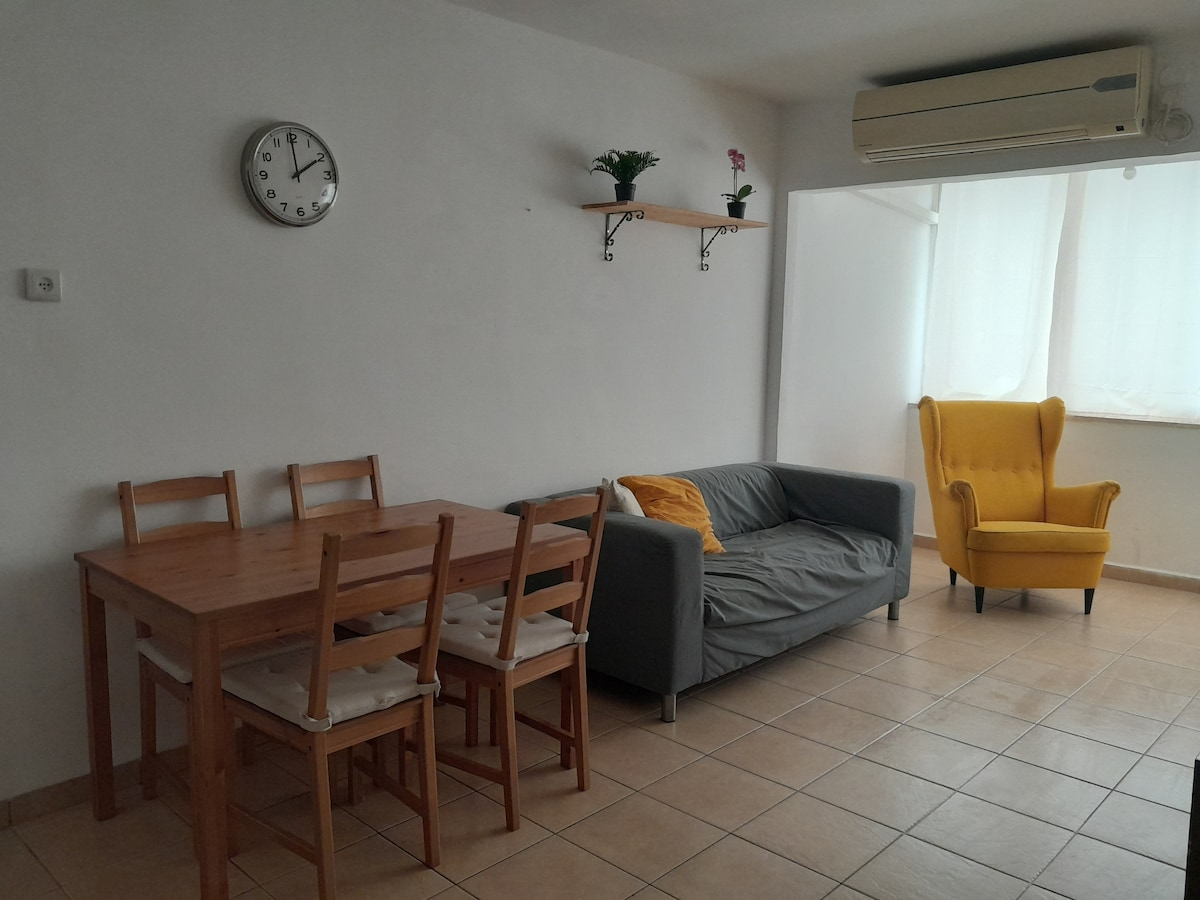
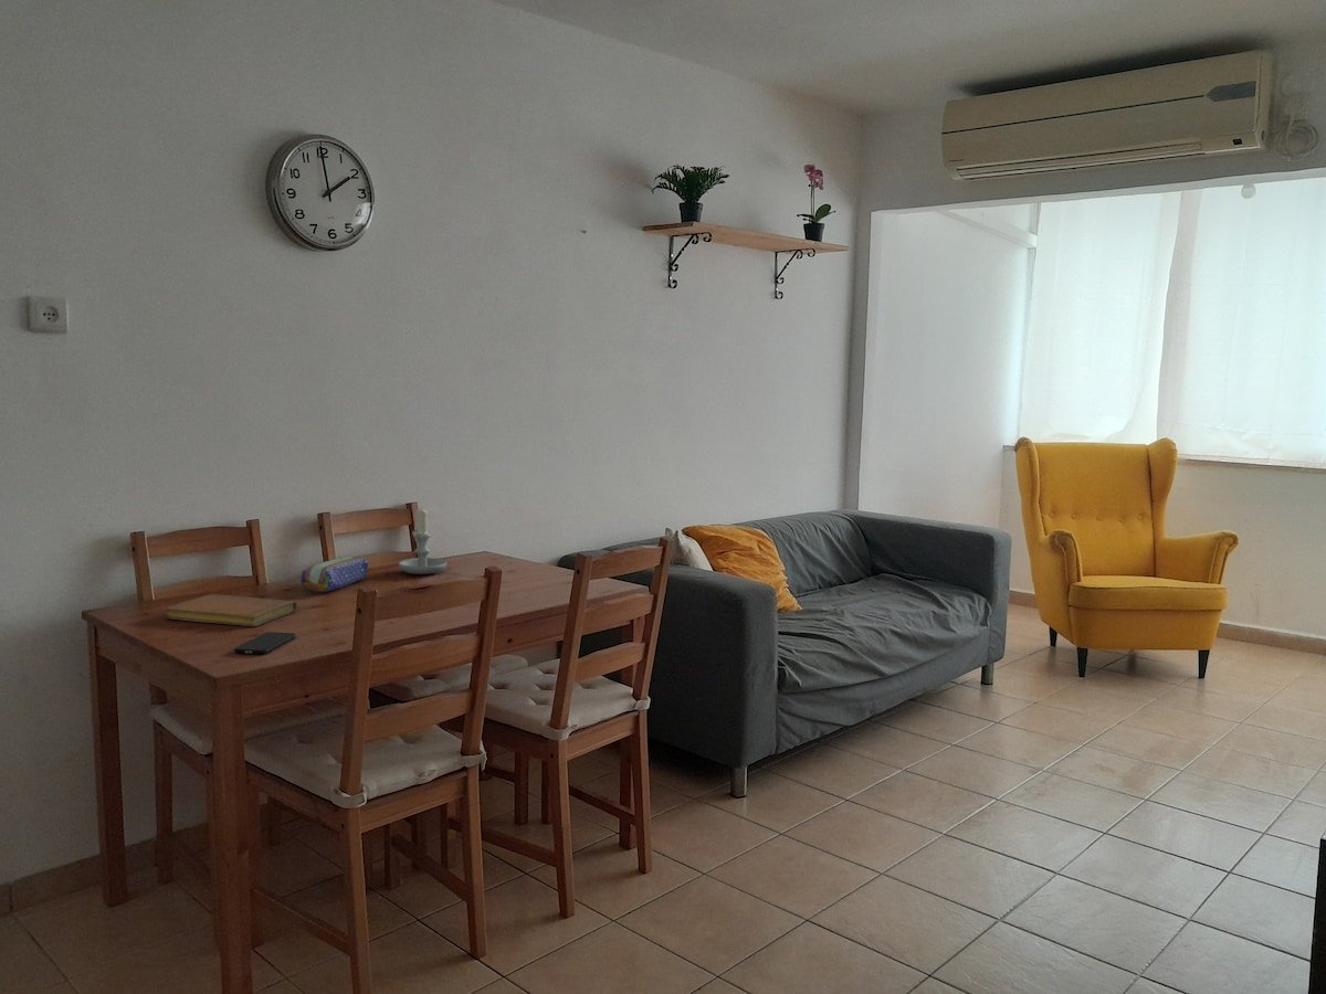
+ smartphone [233,631,296,655]
+ notebook [165,593,298,627]
+ candle [397,505,448,575]
+ pencil case [301,556,369,593]
